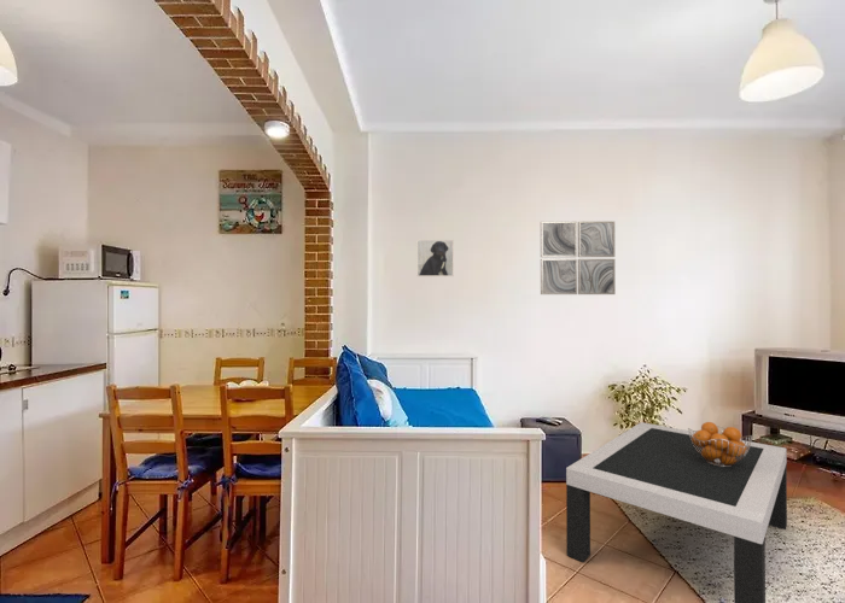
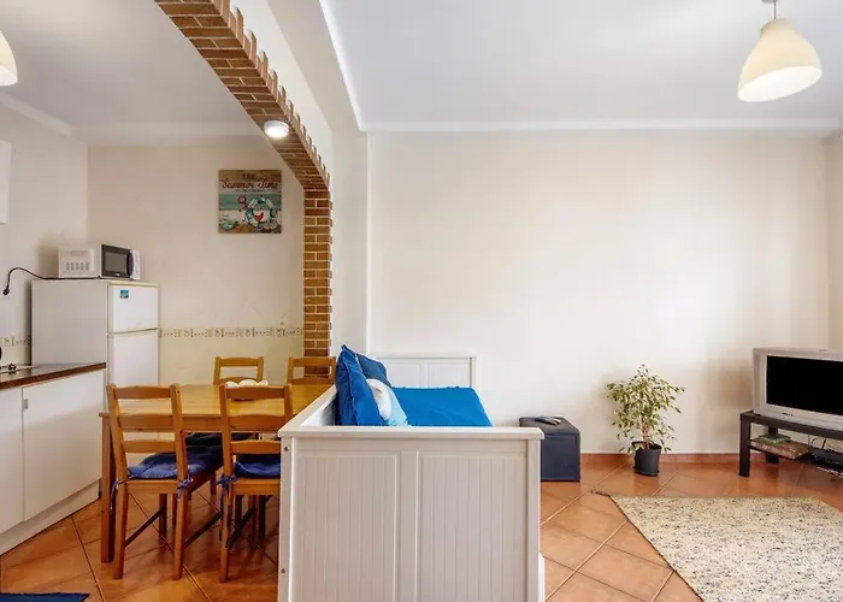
- fruit basket [687,421,753,467]
- wall art [540,221,617,295]
- coffee table [565,421,788,603]
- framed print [416,239,455,277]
